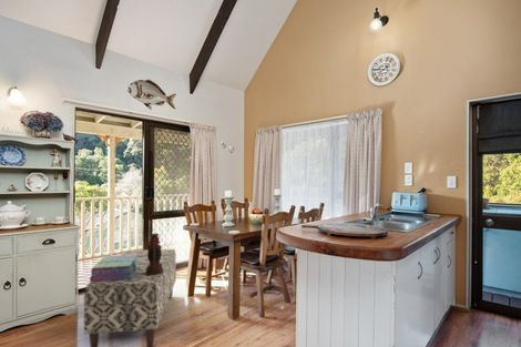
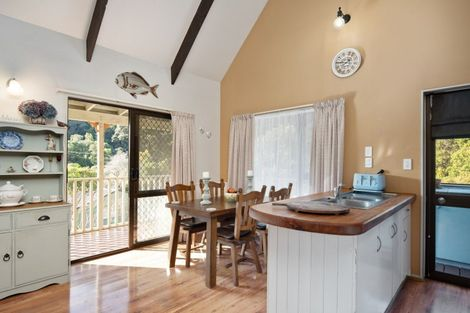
- lantern [145,233,164,275]
- bench [83,248,177,347]
- stack of books [89,254,139,283]
